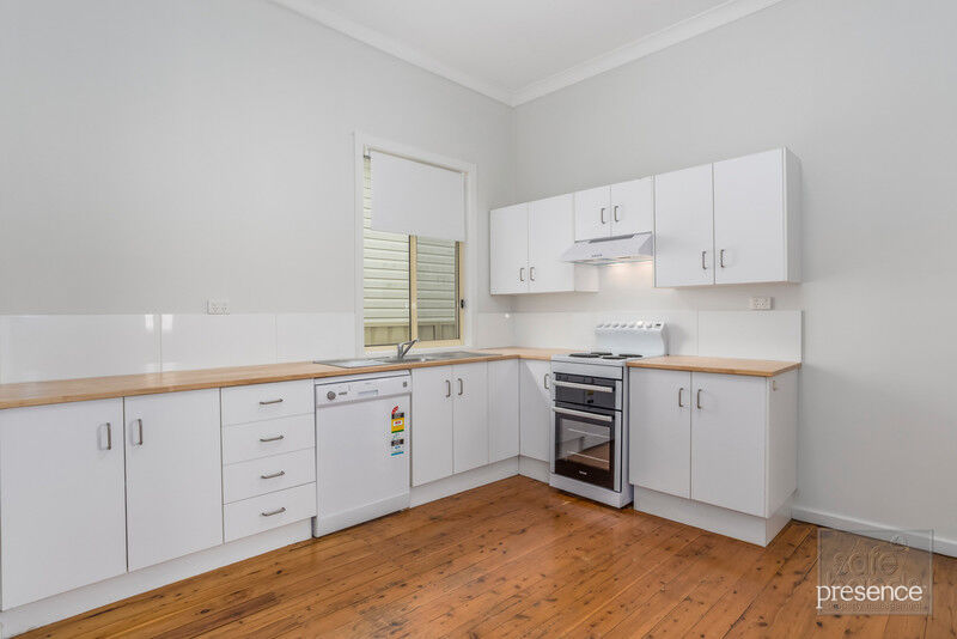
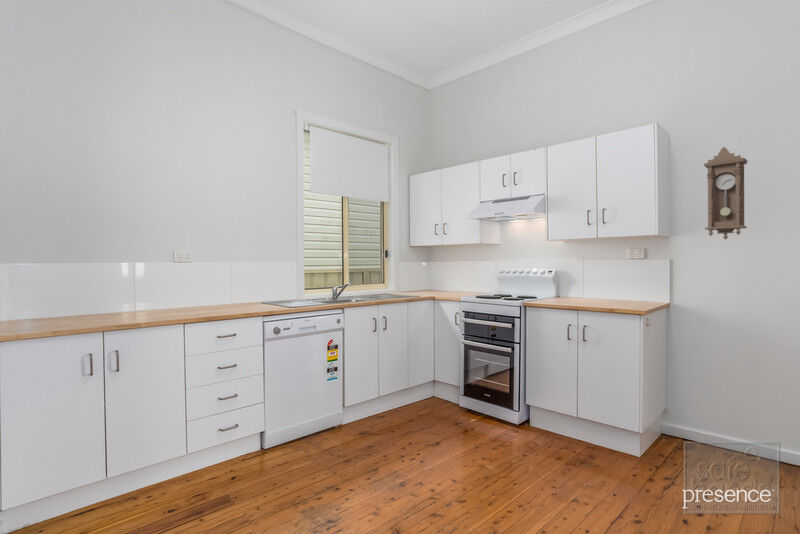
+ pendulum clock [703,146,749,241]
